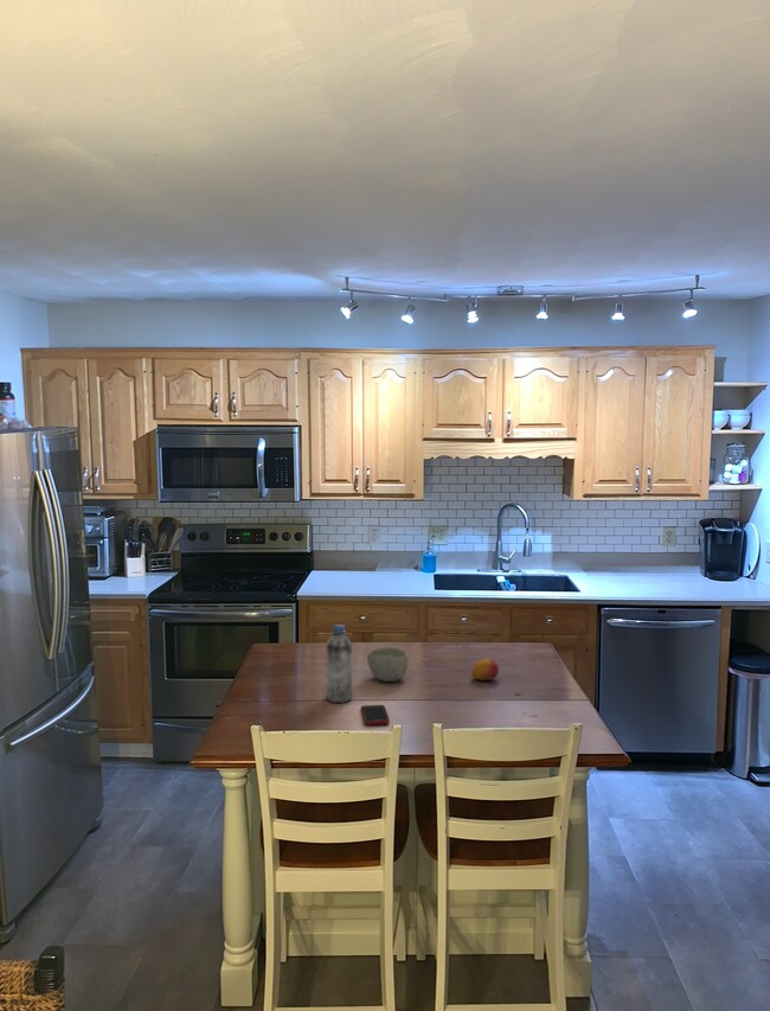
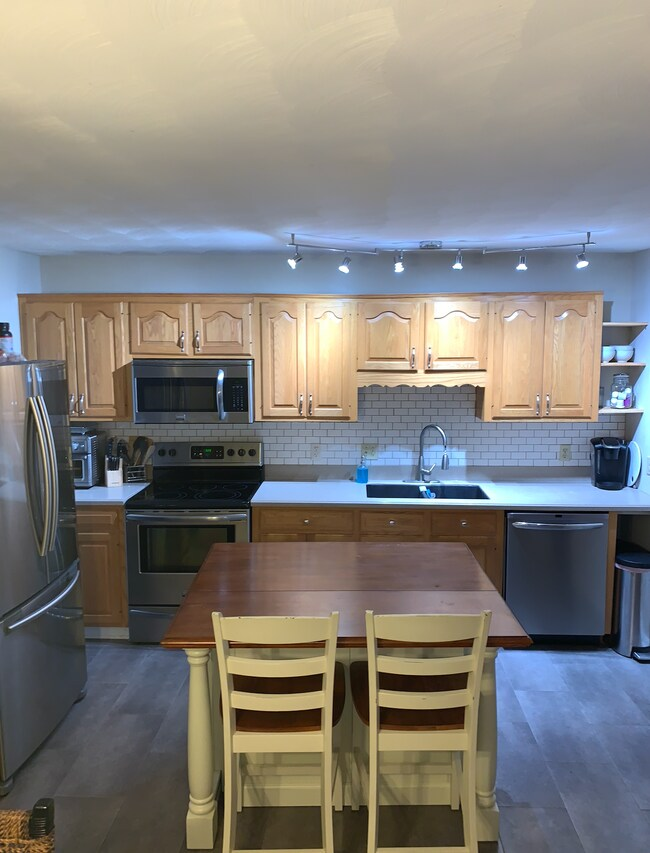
- cell phone [360,704,391,725]
- bowl [366,646,410,683]
- water bottle [325,623,353,704]
- fruit [470,658,500,682]
